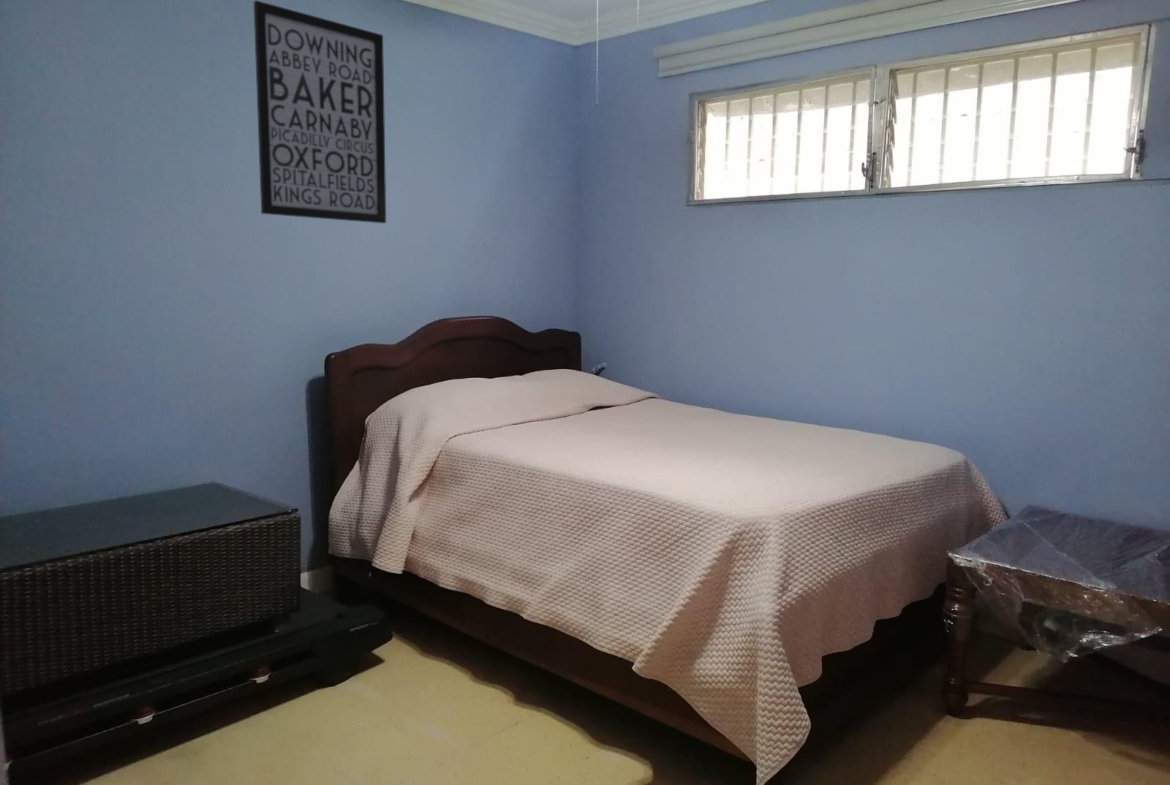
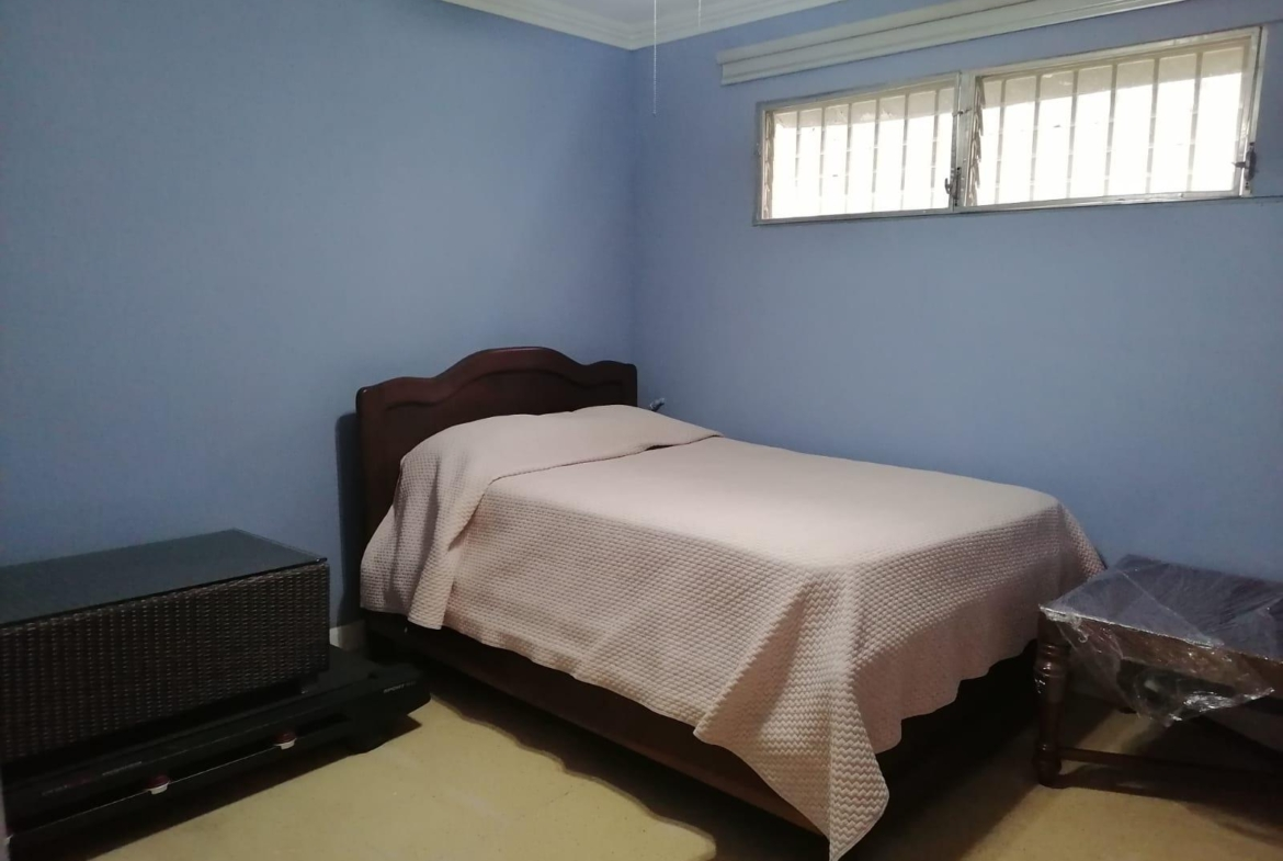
- wall art [253,0,387,224]
